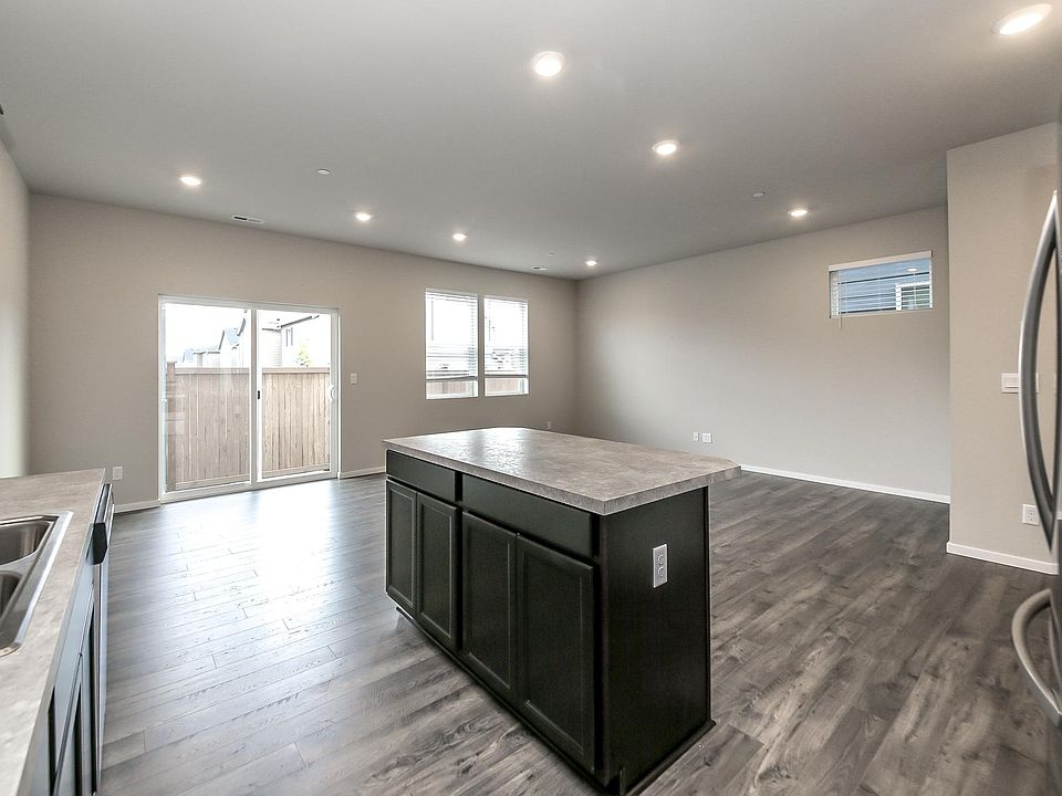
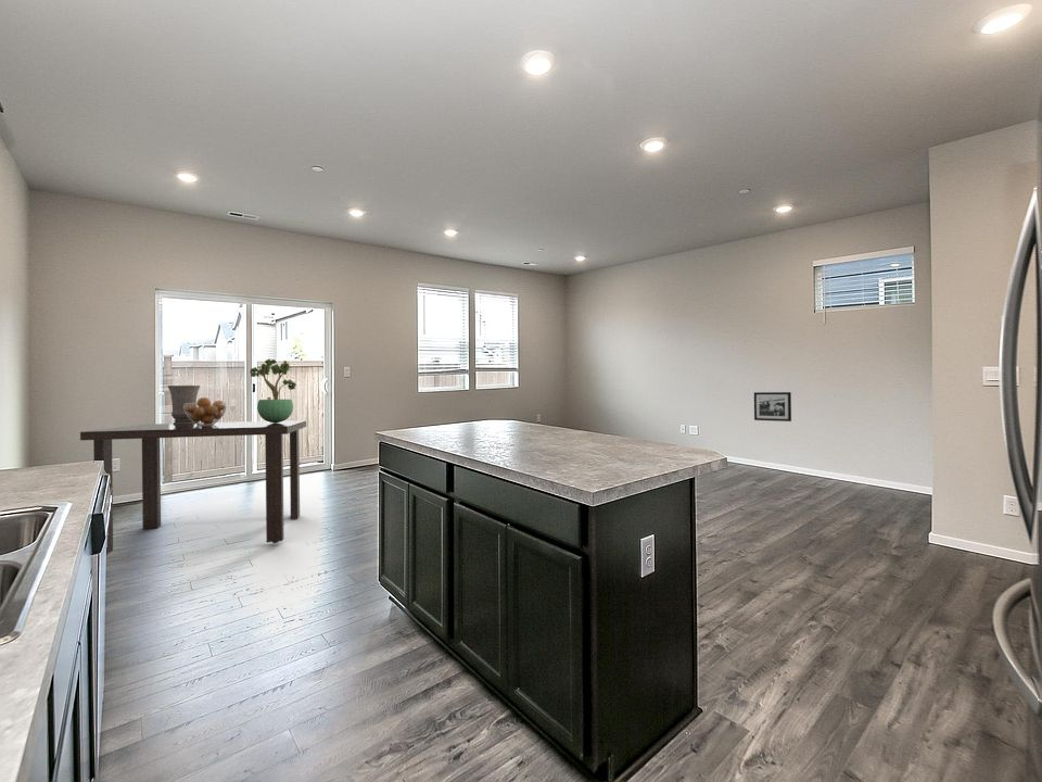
+ picture frame [753,391,792,422]
+ dining table [79,419,307,556]
+ vase [166,384,201,425]
+ fruit basket [183,396,228,426]
+ potted plant [249,357,297,424]
